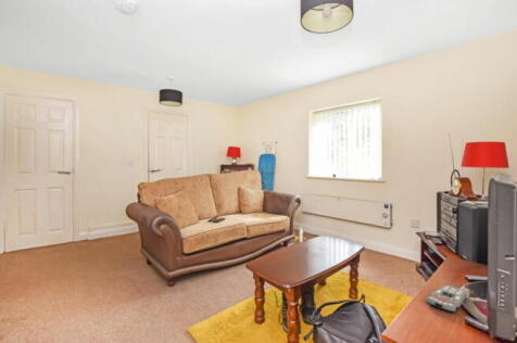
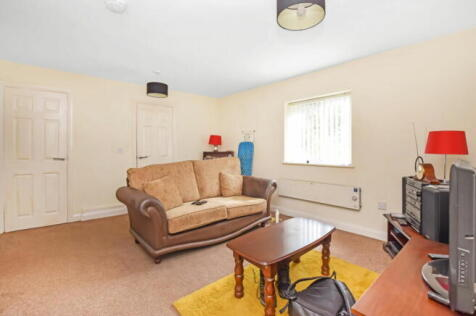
- remote control [425,284,468,314]
